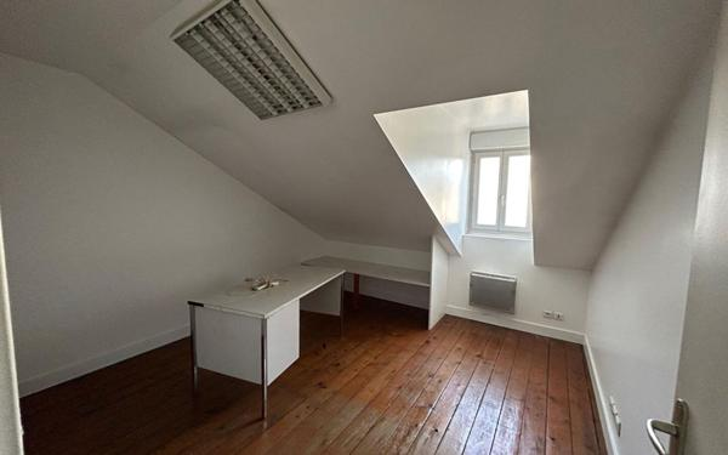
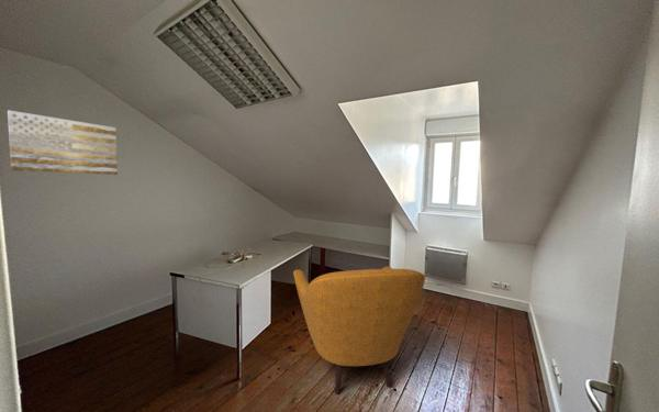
+ wall art [7,109,119,176]
+ armchair [292,266,426,394]
